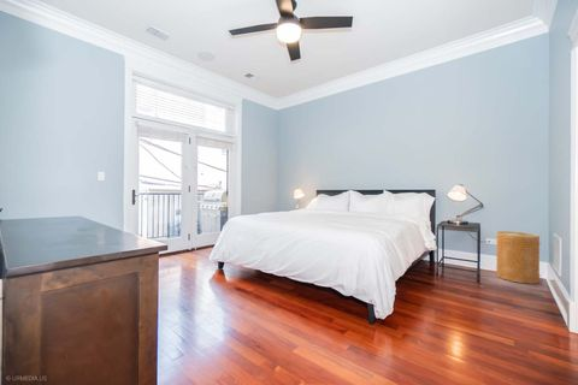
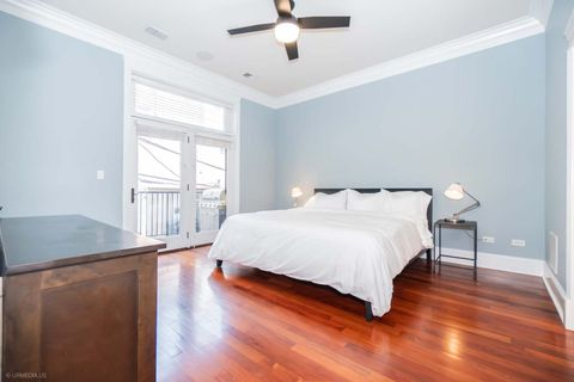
- basket [495,231,542,285]
